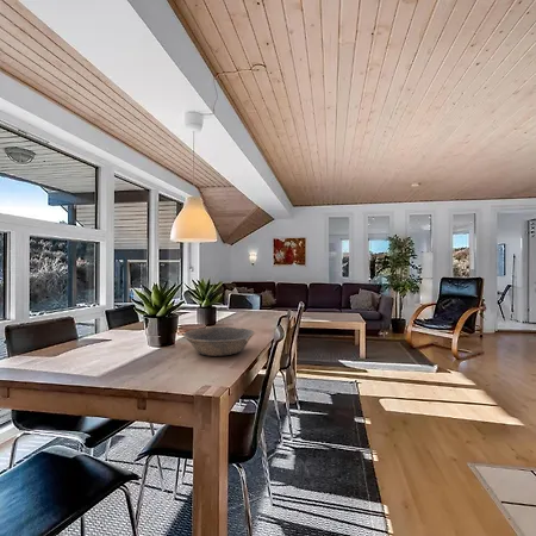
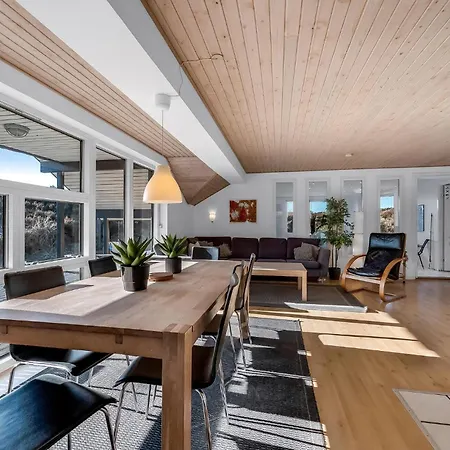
- bowl [182,325,255,357]
